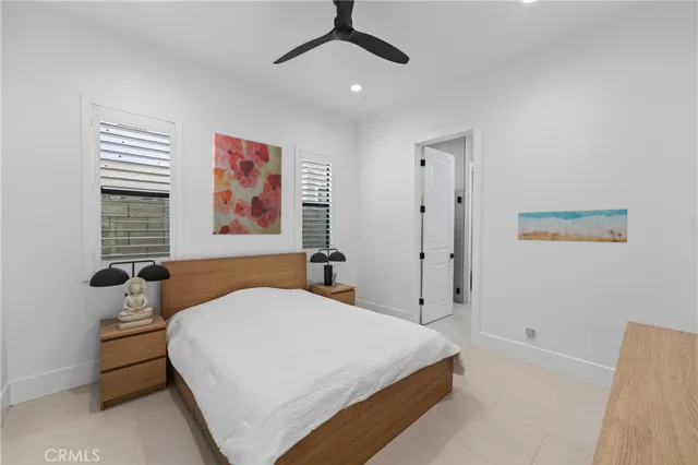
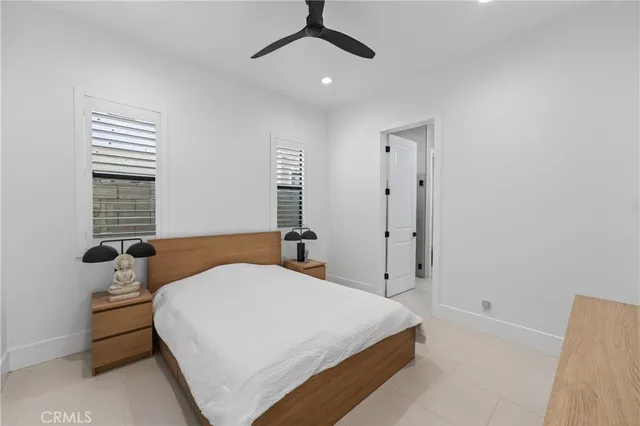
- wall art [212,132,282,236]
- wall art [517,207,628,243]
